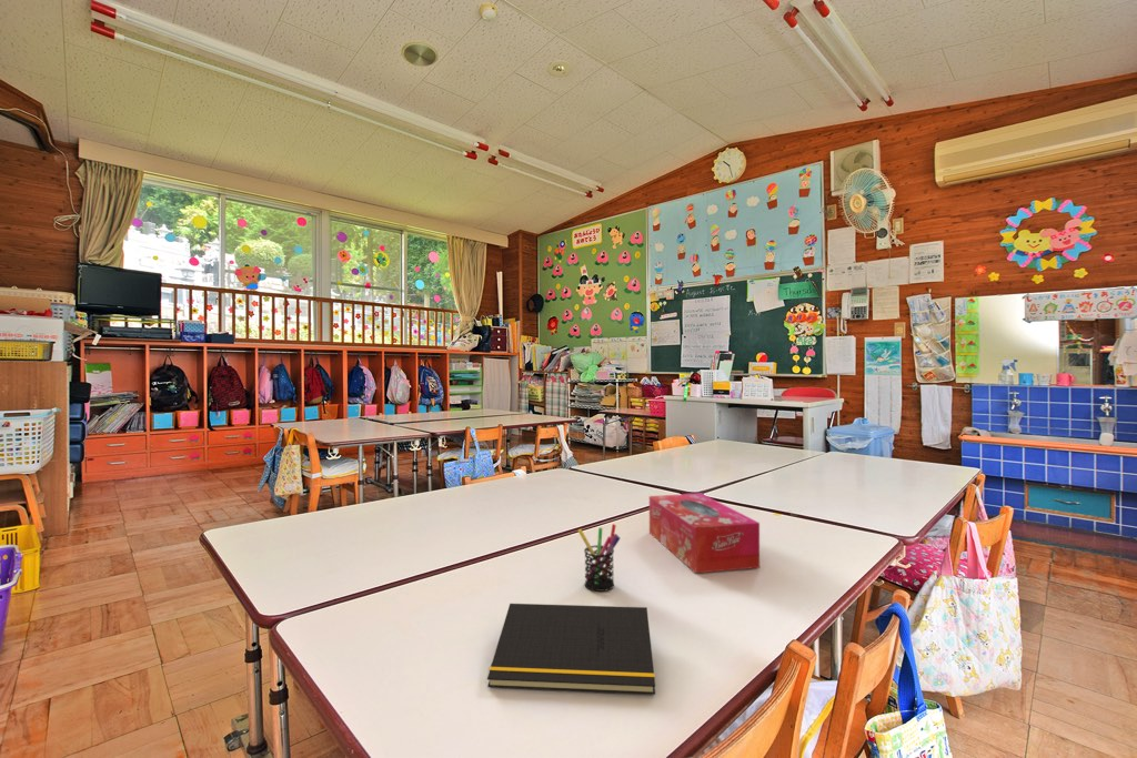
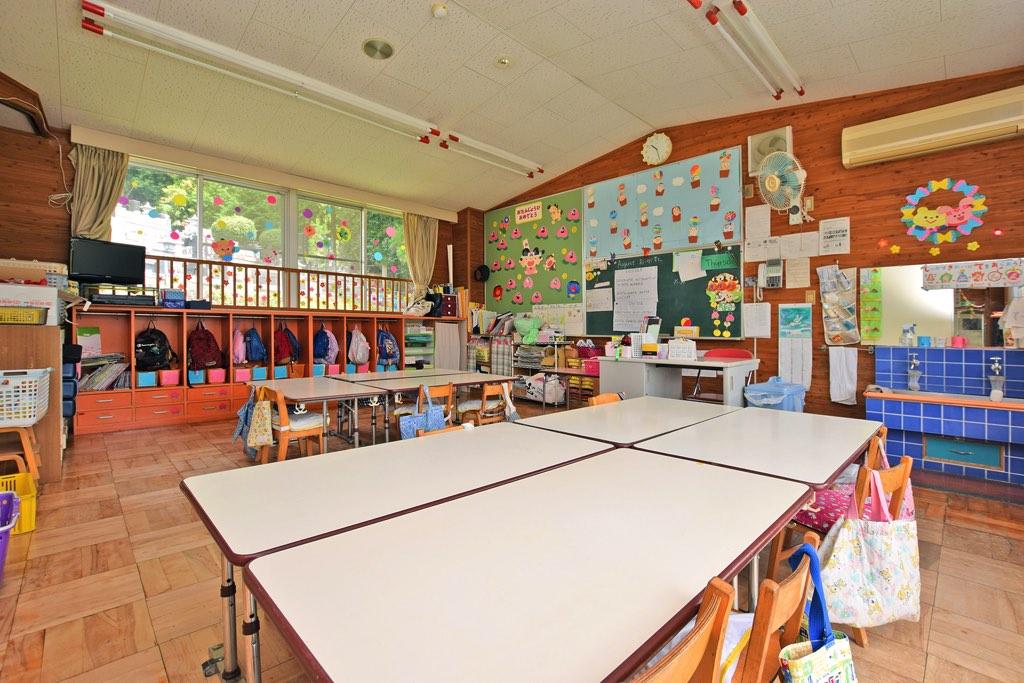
- notepad [486,603,656,696]
- tissue box [648,493,761,575]
- pen holder [577,524,622,593]
